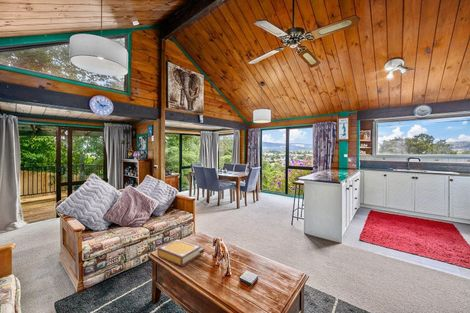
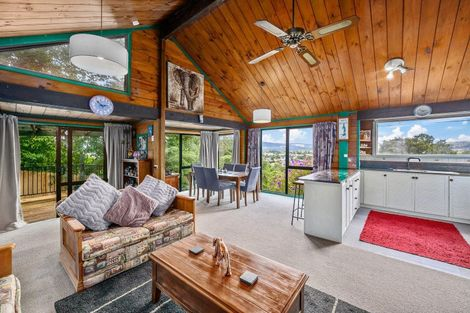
- book [156,238,202,267]
